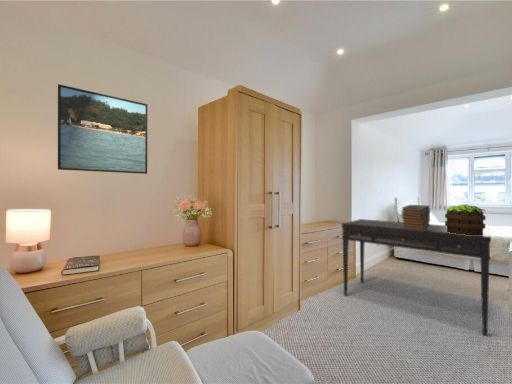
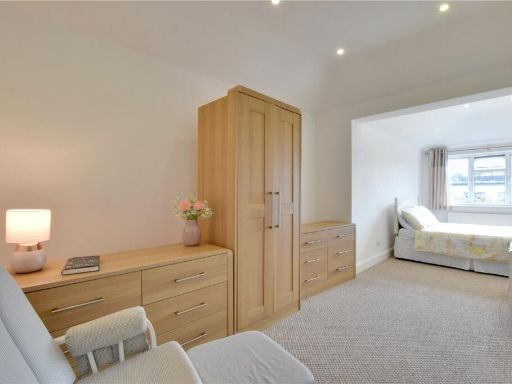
- desk [341,218,492,337]
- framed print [57,83,148,175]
- potted plant [444,203,487,235]
- book stack [401,204,431,231]
